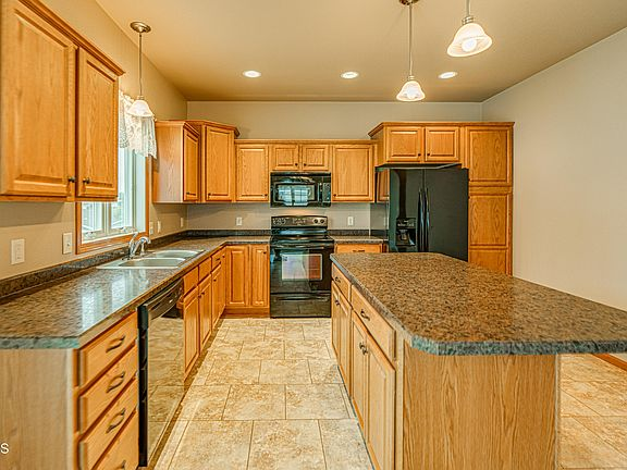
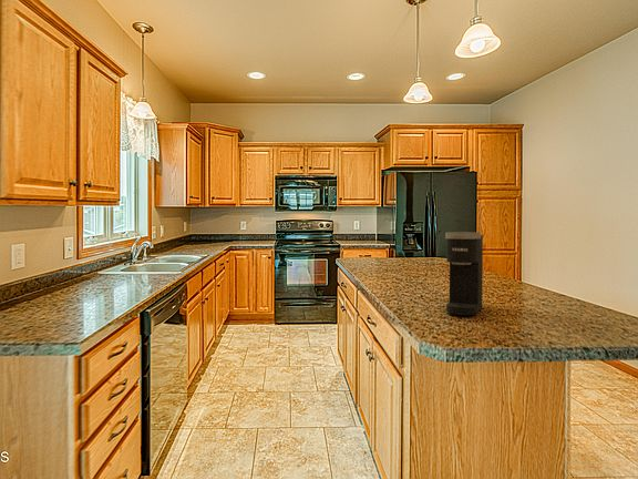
+ coffee maker [444,231,484,316]
